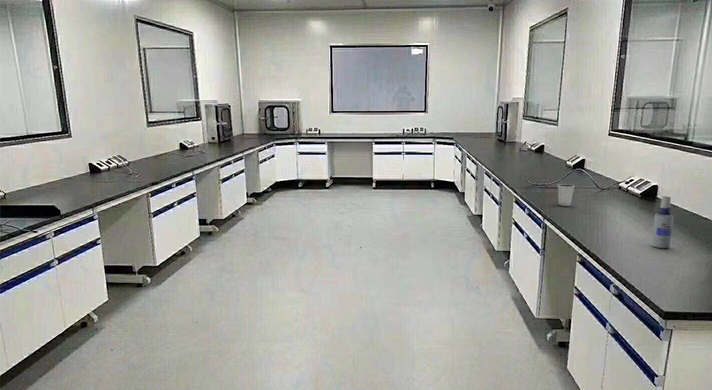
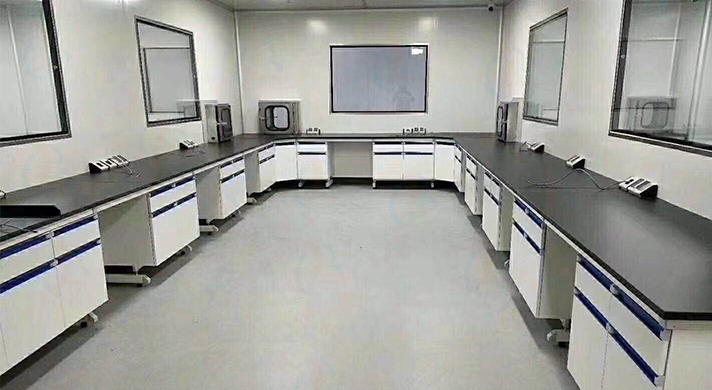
- dixie cup [557,183,576,207]
- spray bottle [651,196,675,249]
